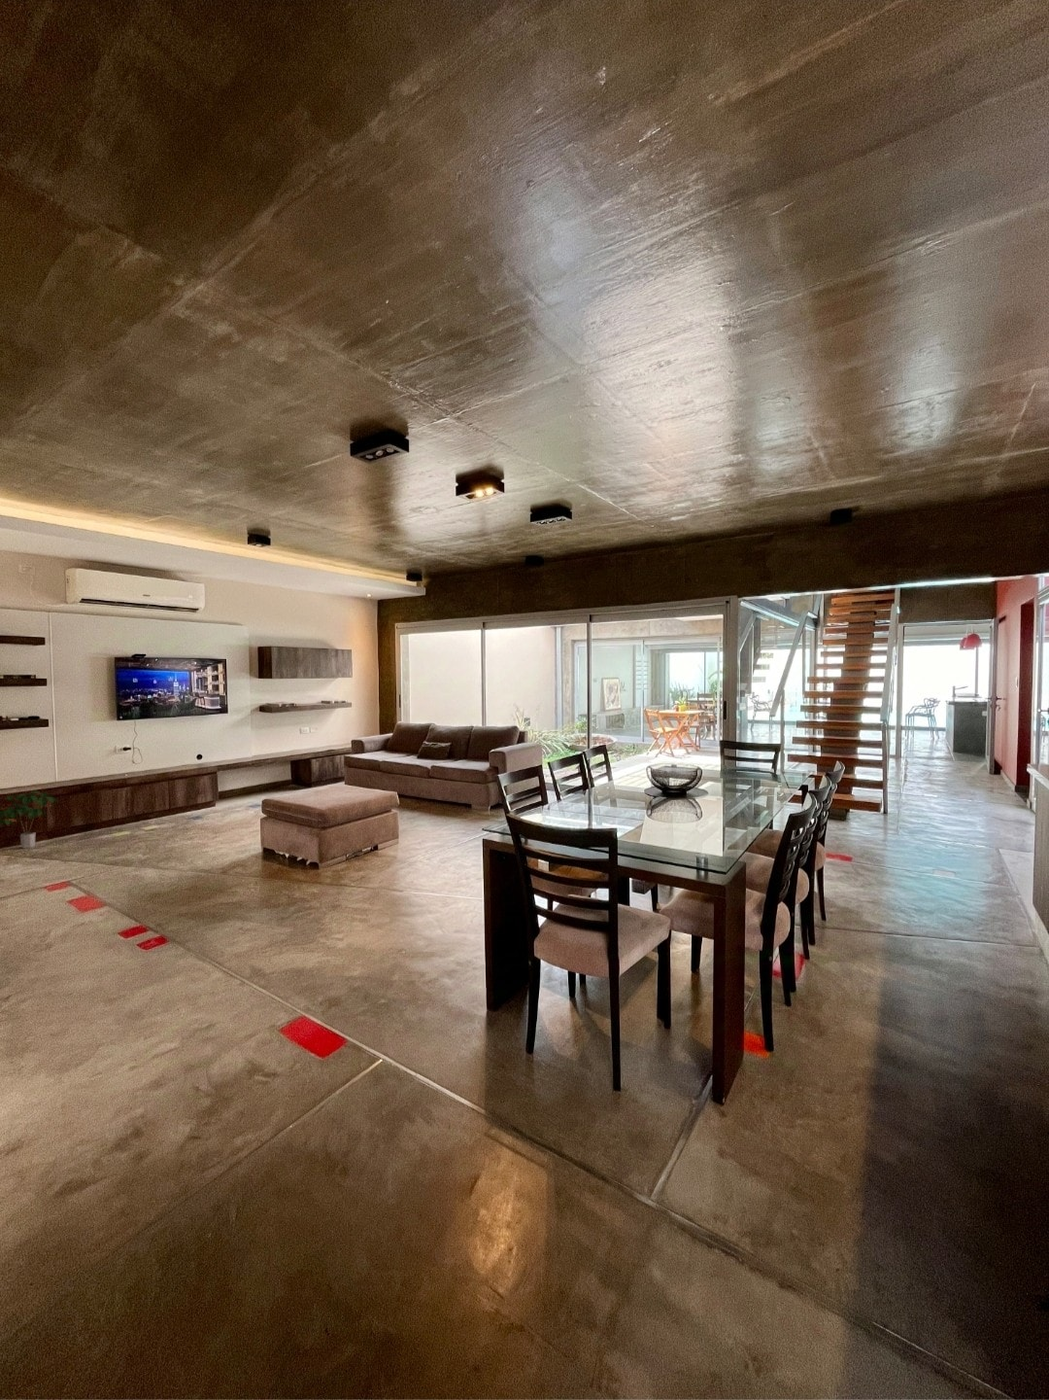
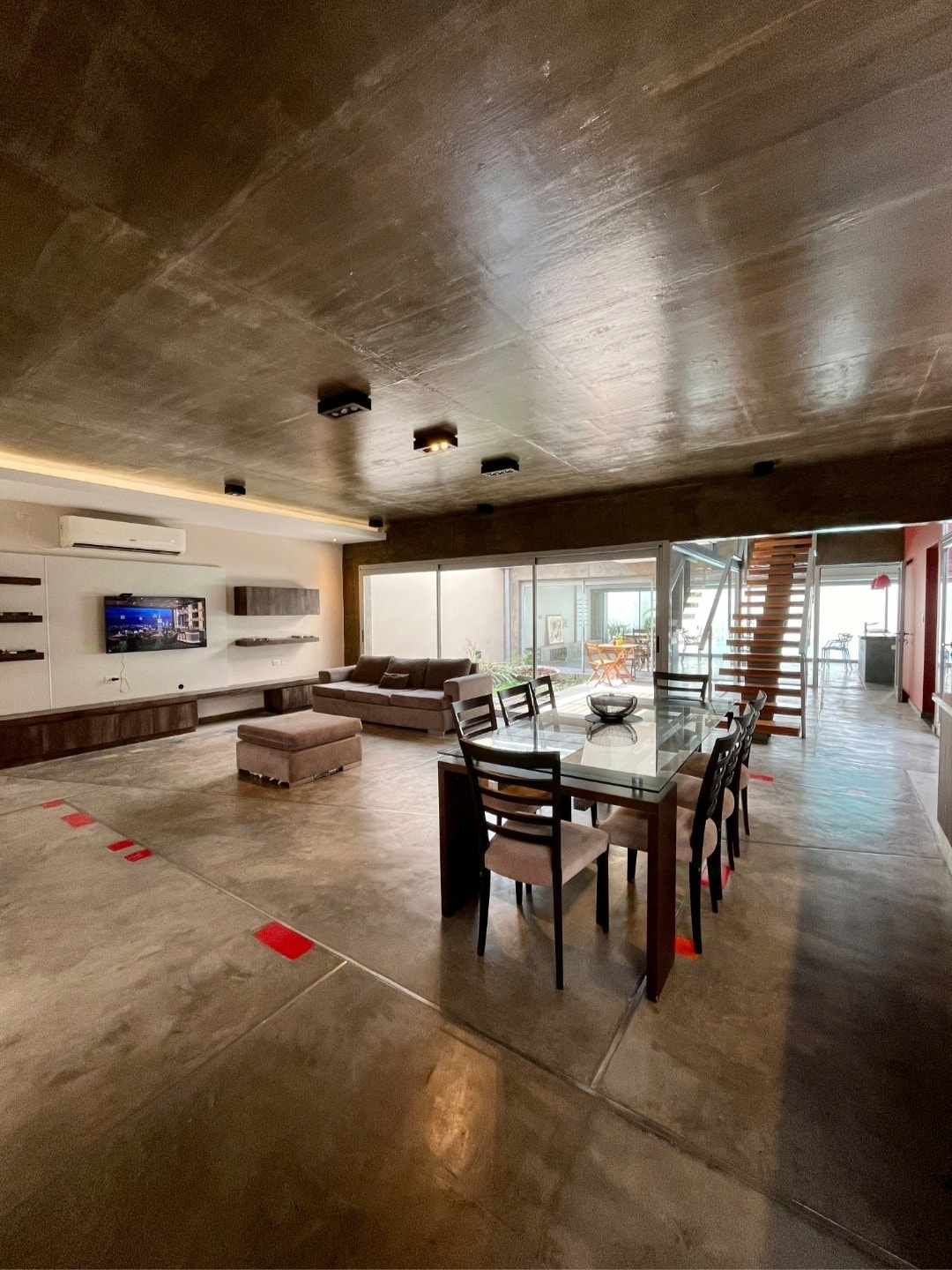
- potted plant [0,789,58,850]
